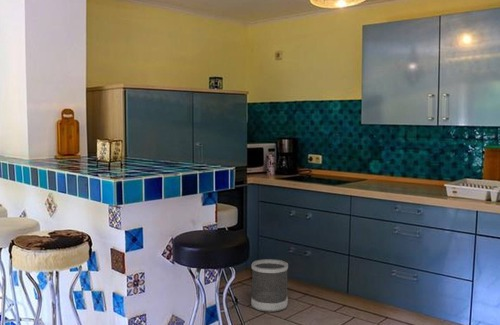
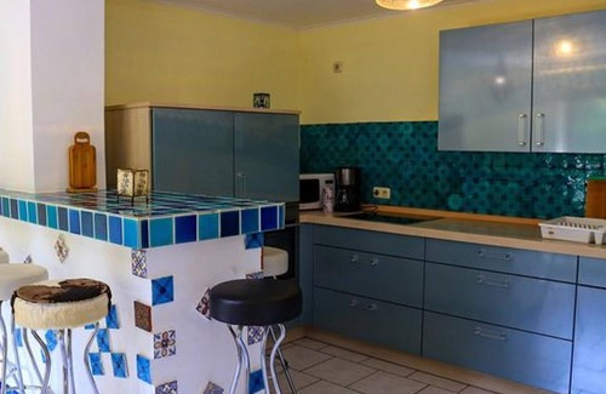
- wastebasket [250,258,289,313]
